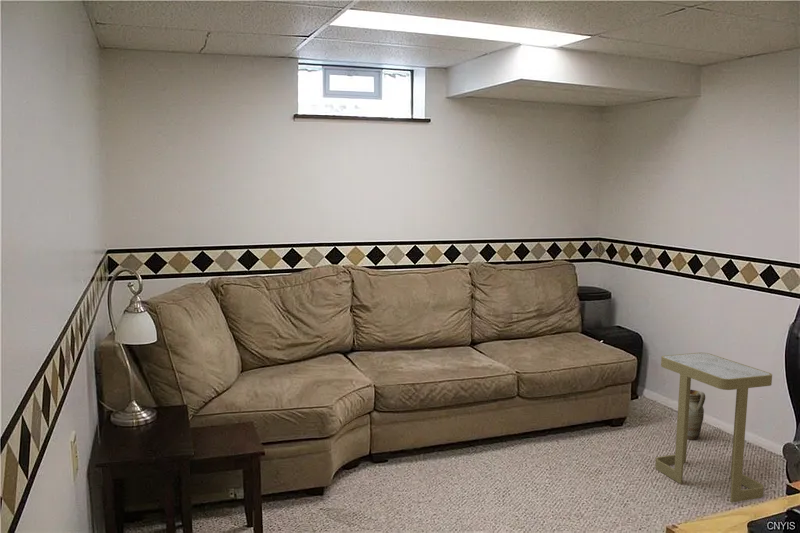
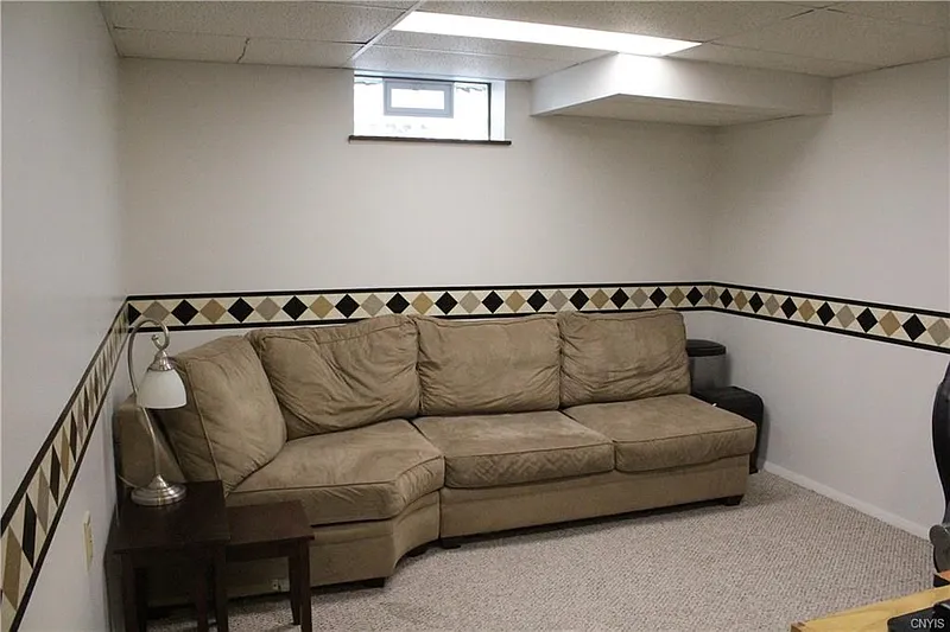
- side table [654,352,773,504]
- ceramic jug [687,389,706,441]
